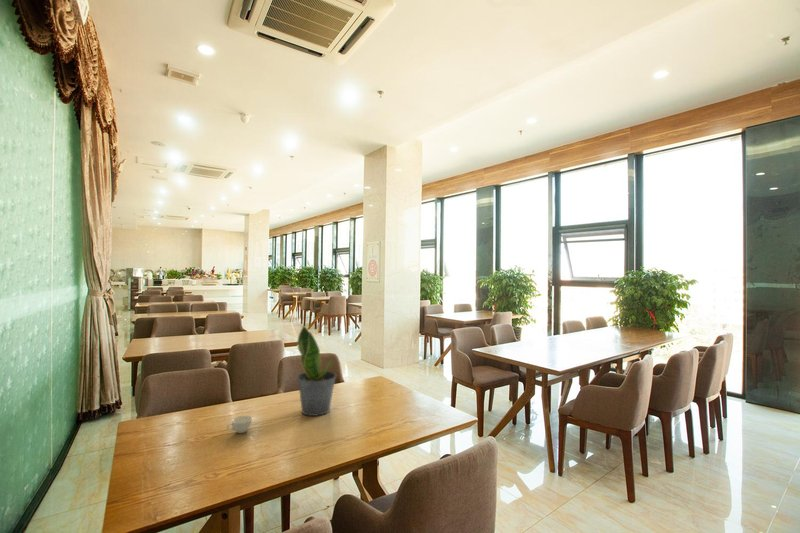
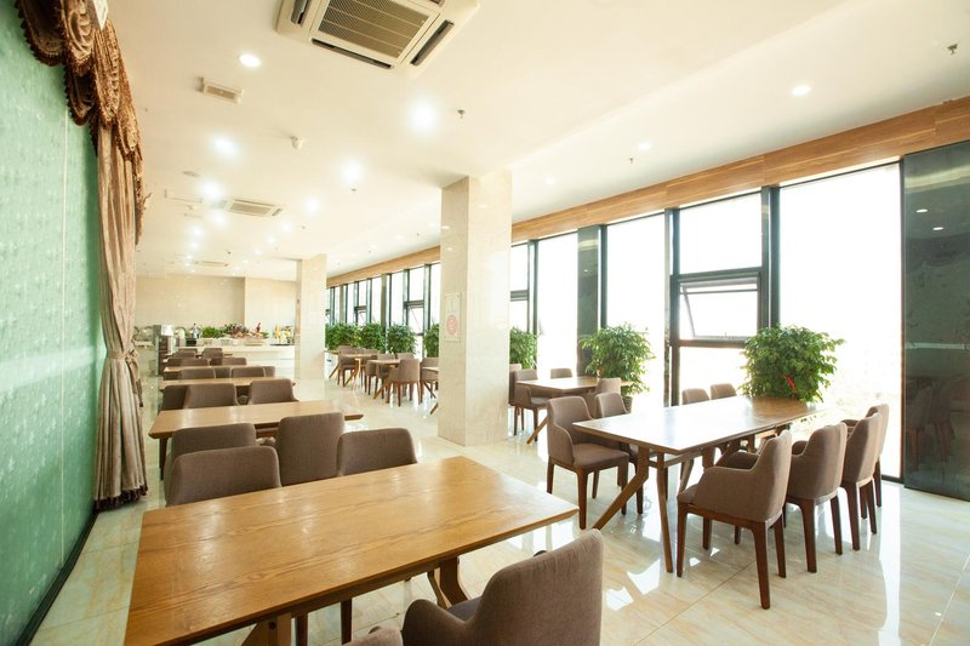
- teacup [226,415,254,434]
- potted plant [296,324,337,417]
